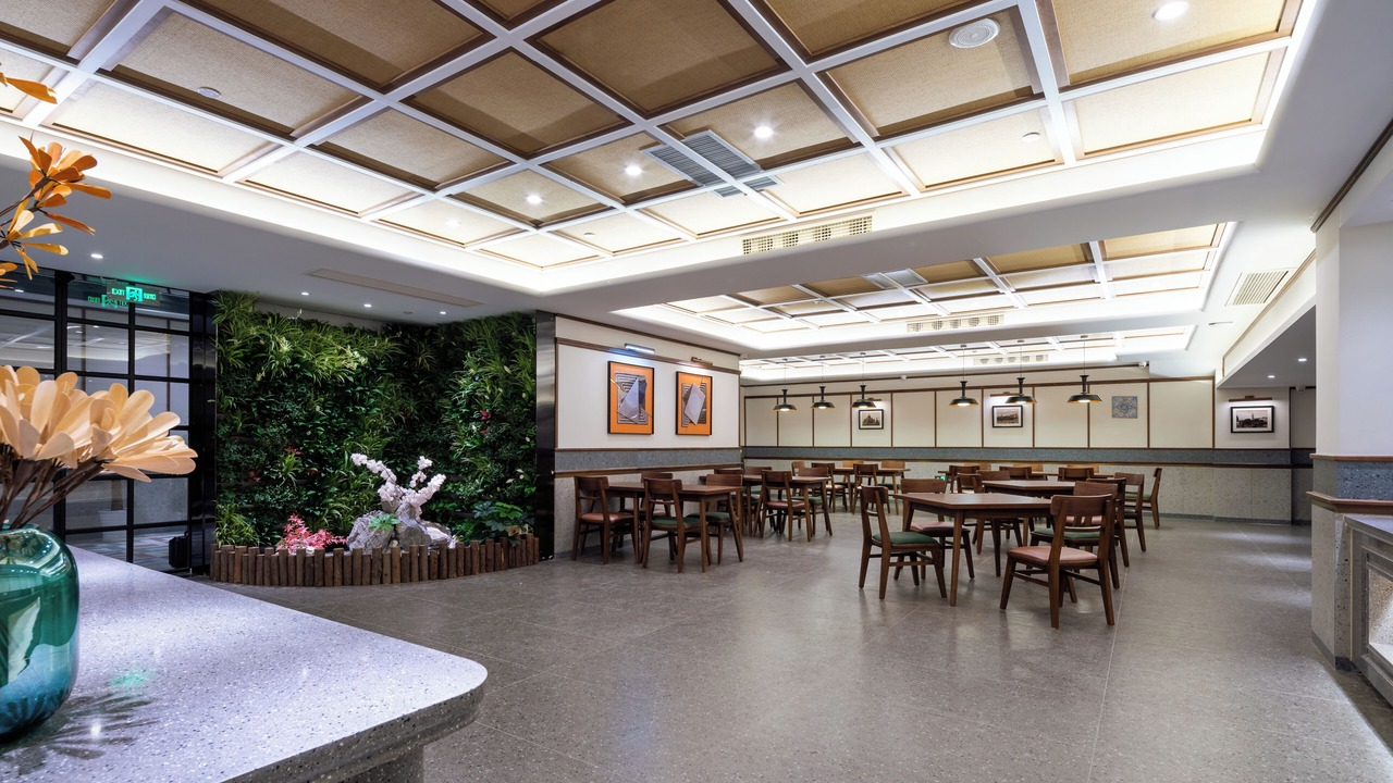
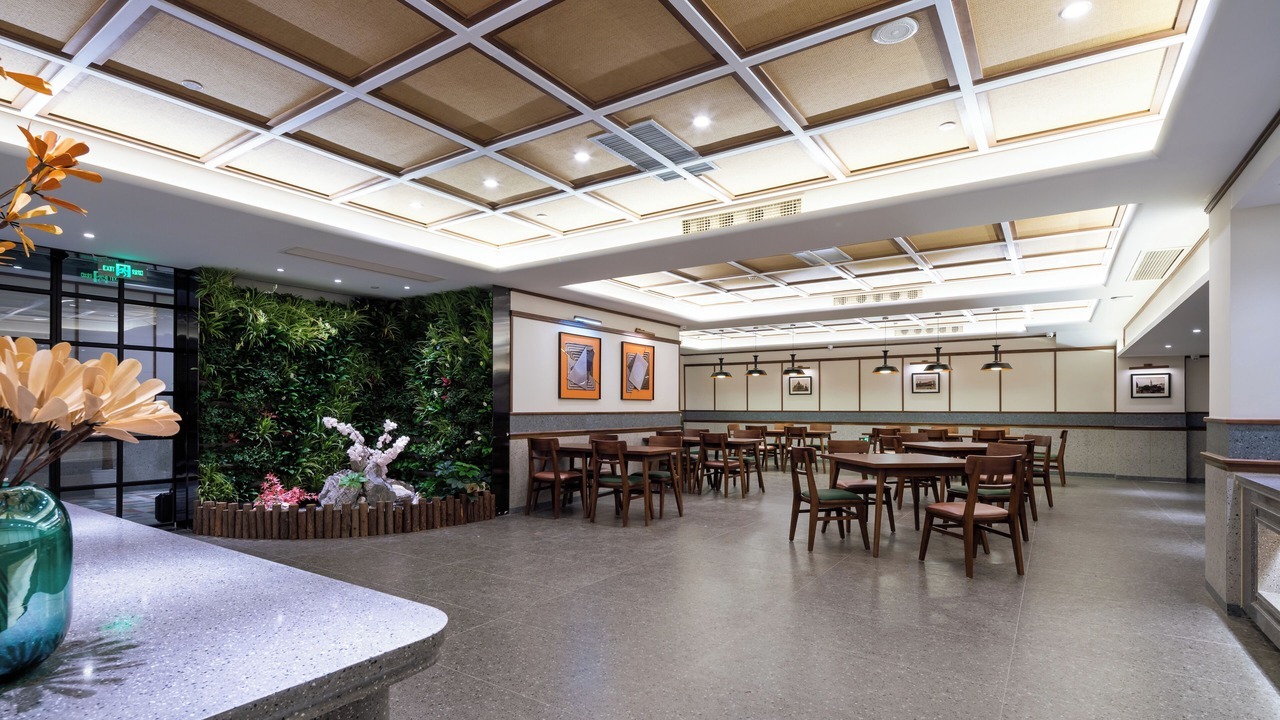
- wall art [1111,395,1138,420]
